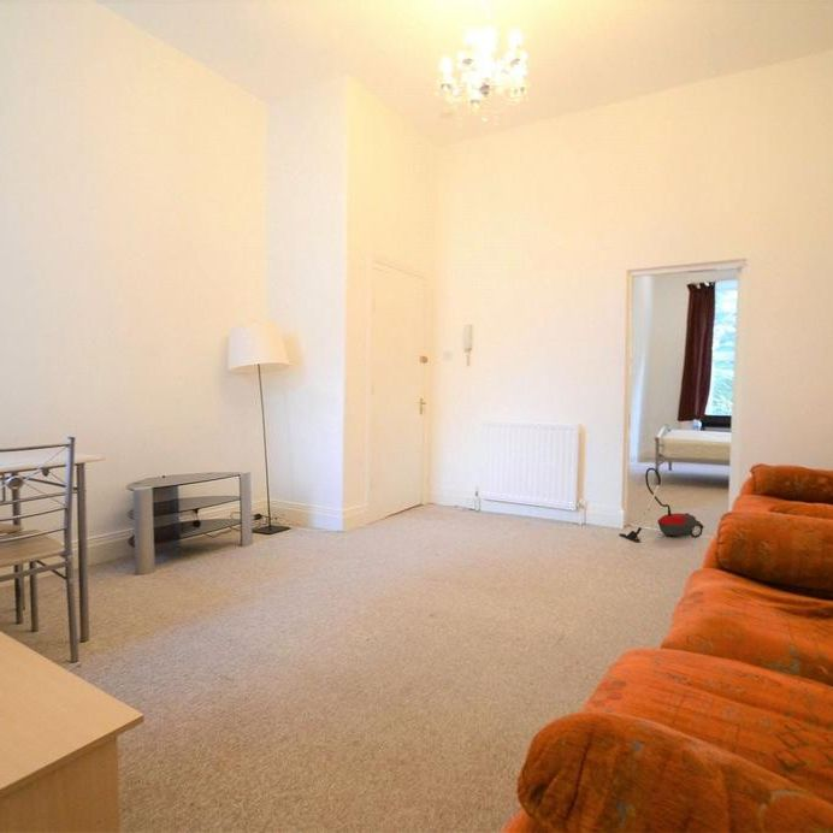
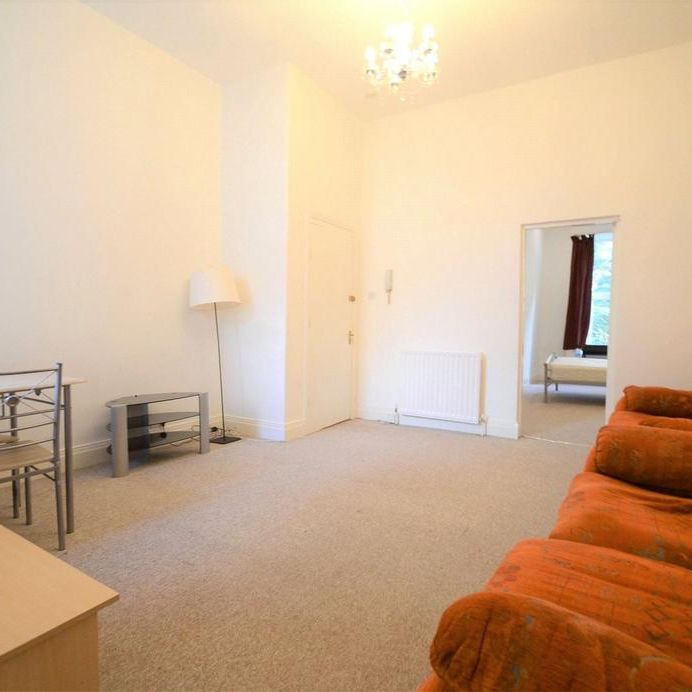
- vacuum cleaner [619,467,705,544]
